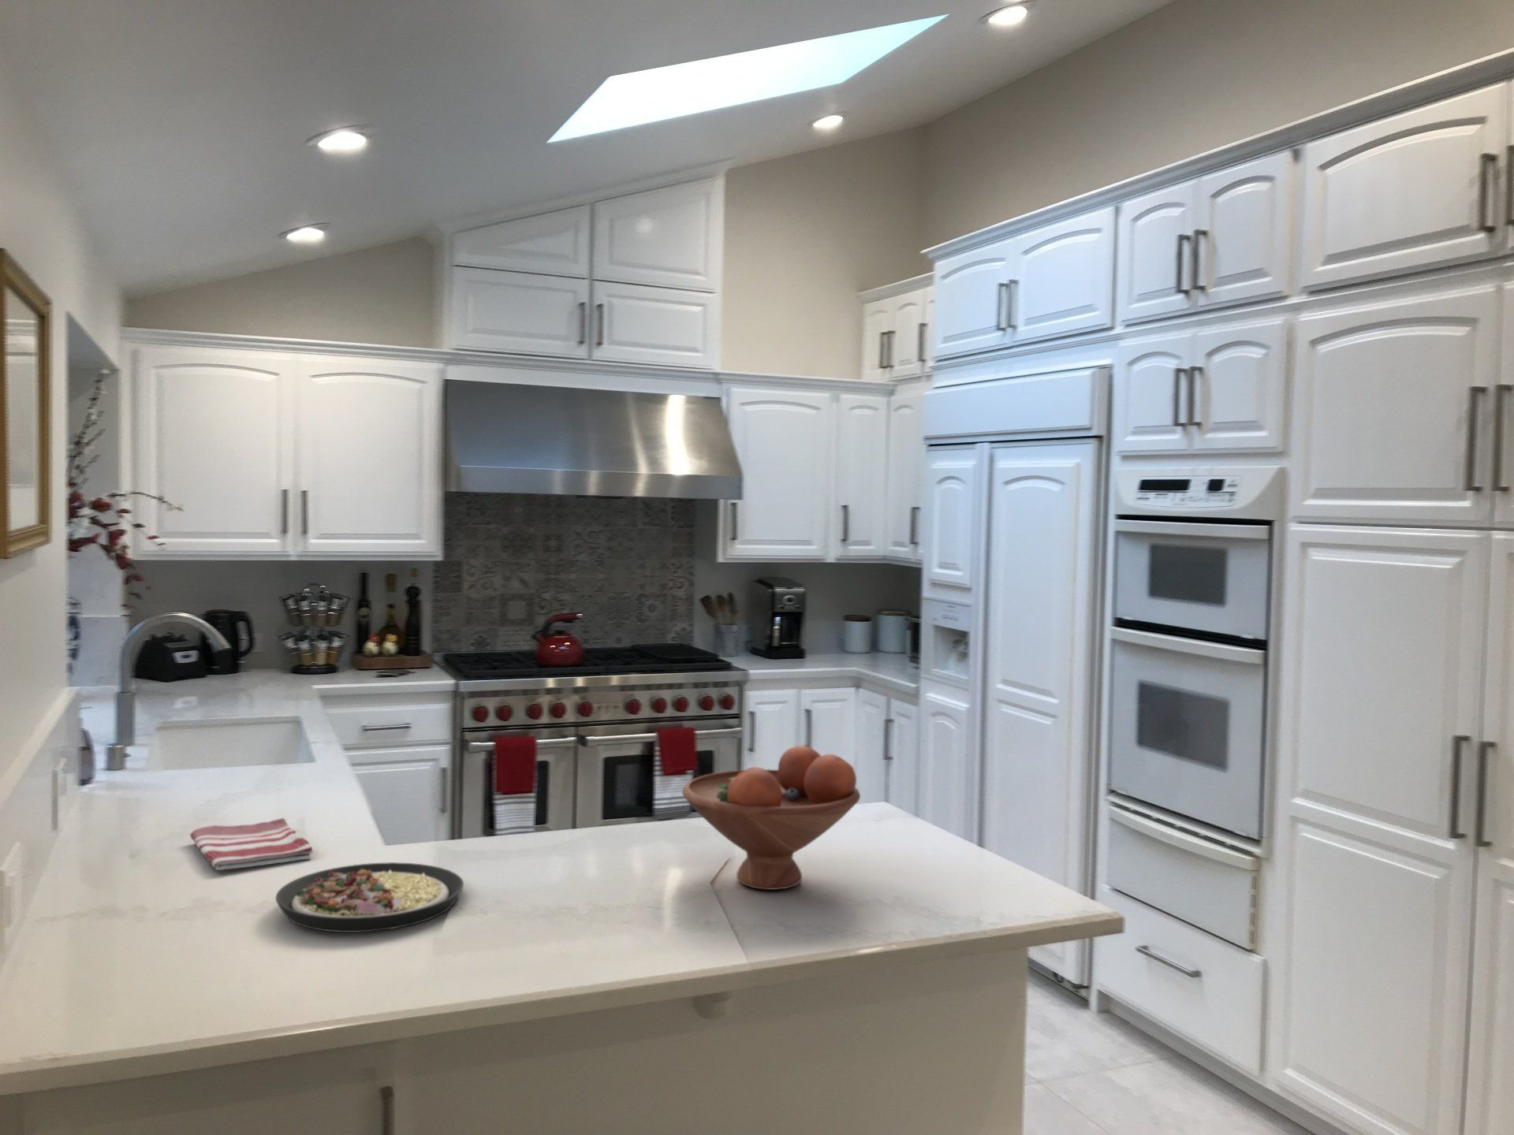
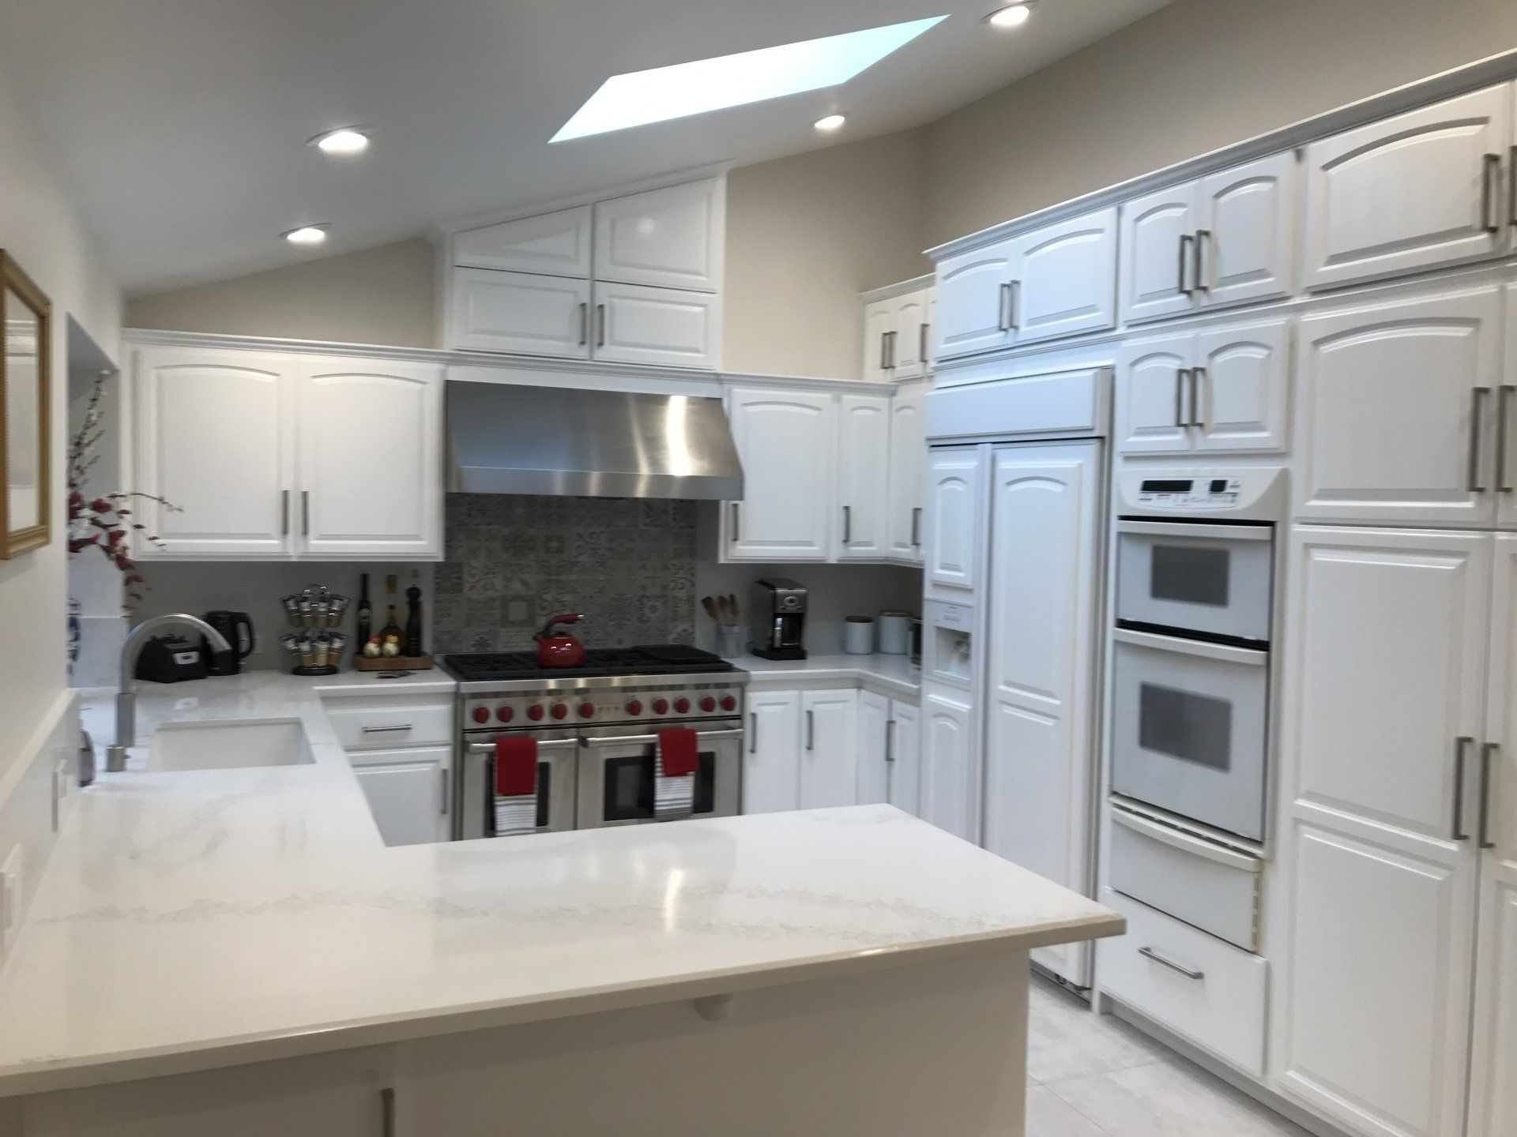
- dish towel [190,818,314,872]
- plate [275,862,465,934]
- fruit bowl [682,745,861,891]
